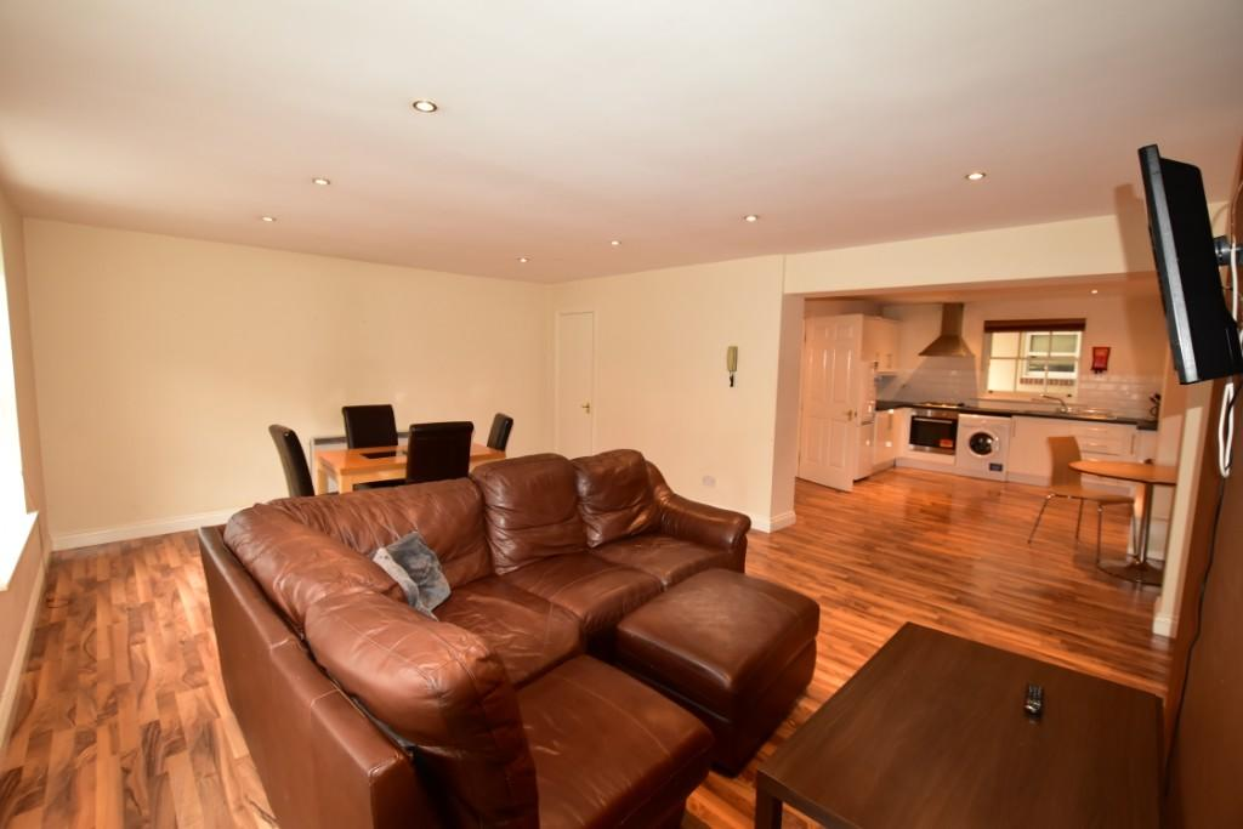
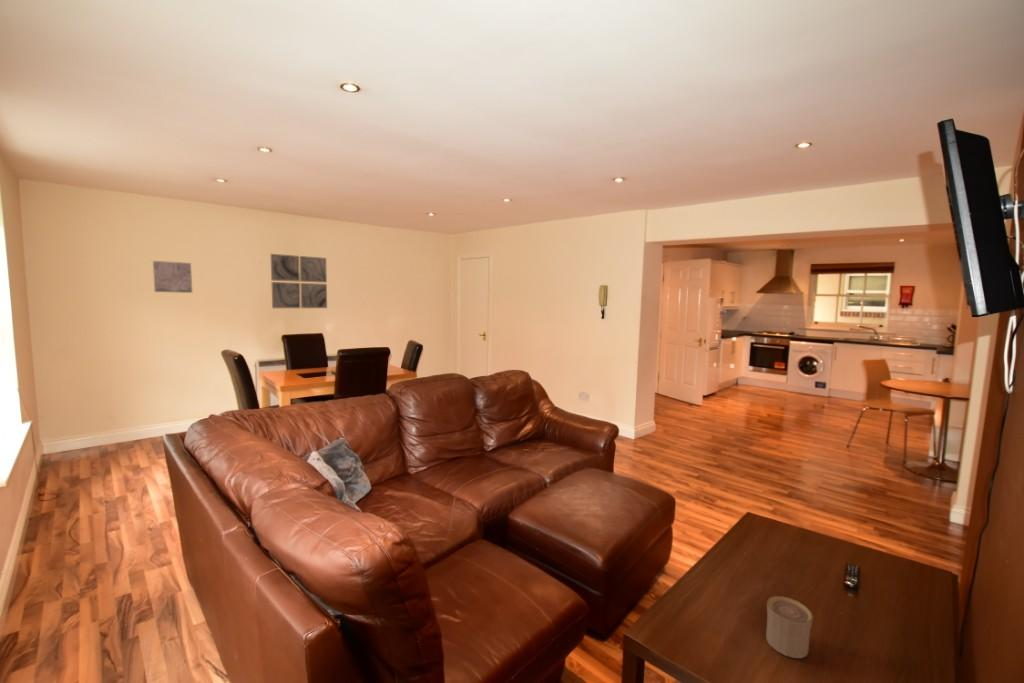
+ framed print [152,260,193,294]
+ cup [765,595,814,659]
+ wall art [270,253,328,309]
